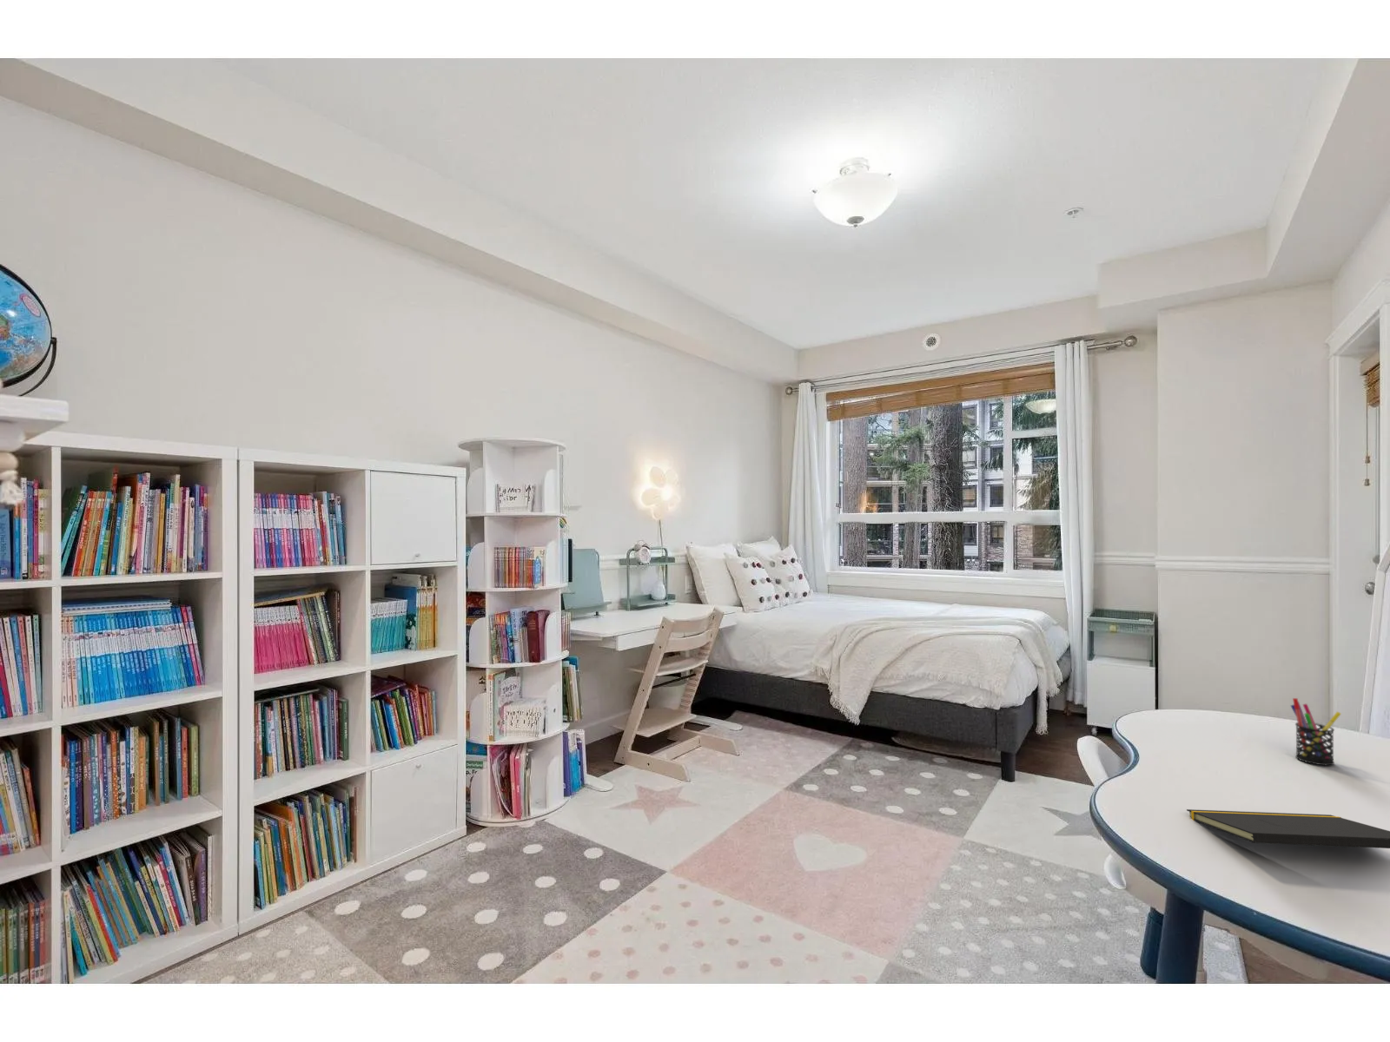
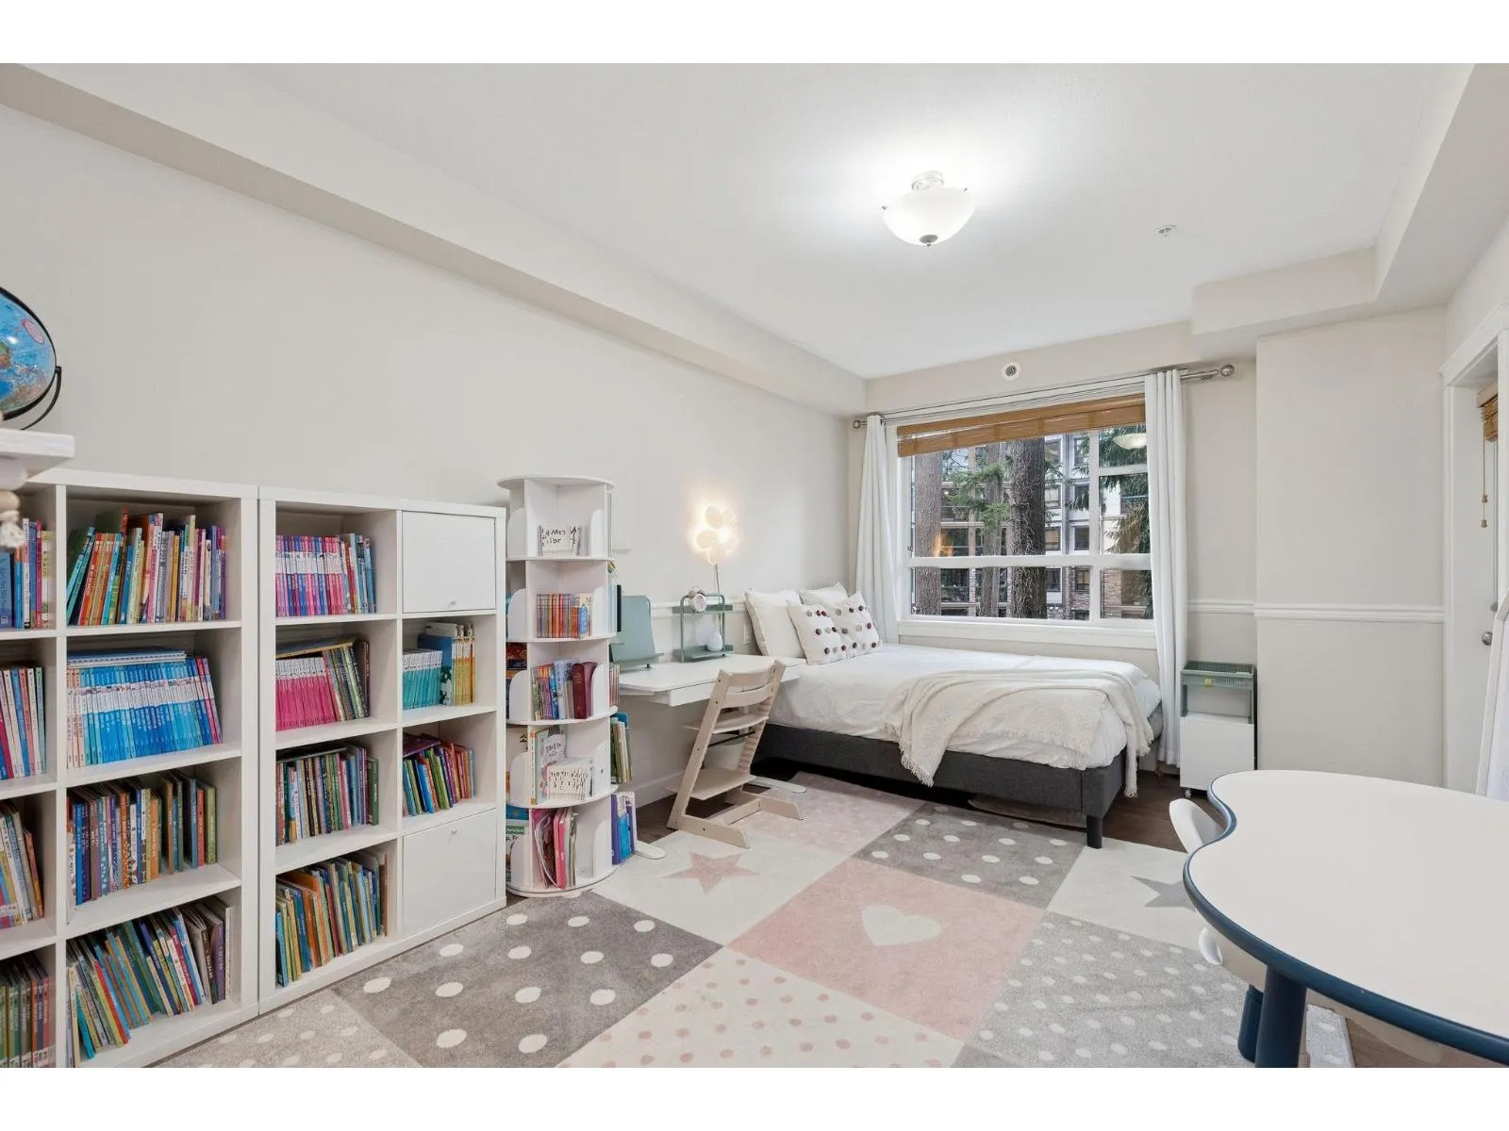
- notepad [1185,809,1390,849]
- pen holder [1290,697,1342,766]
